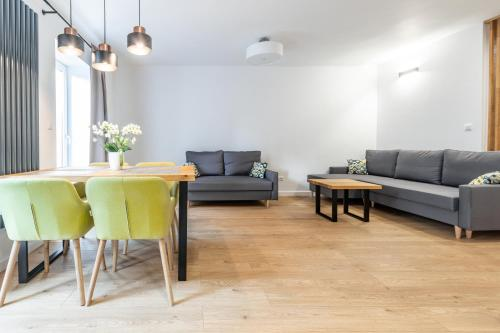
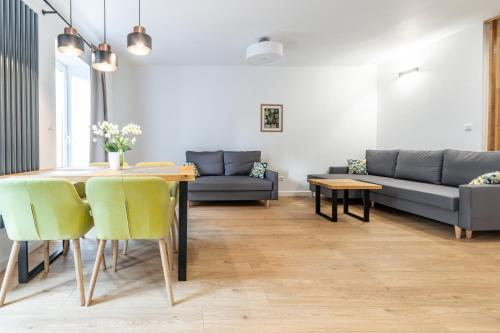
+ wall art [259,103,284,133]
